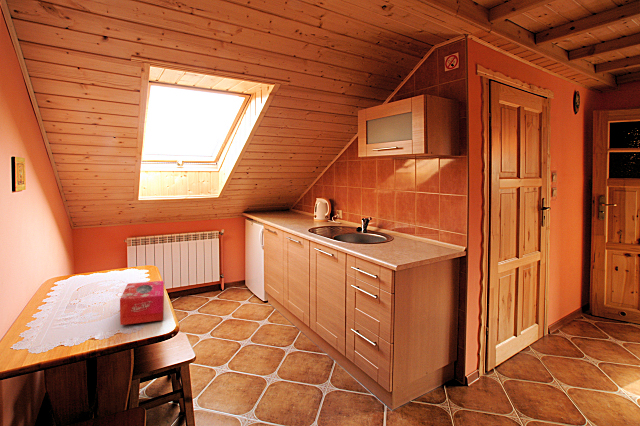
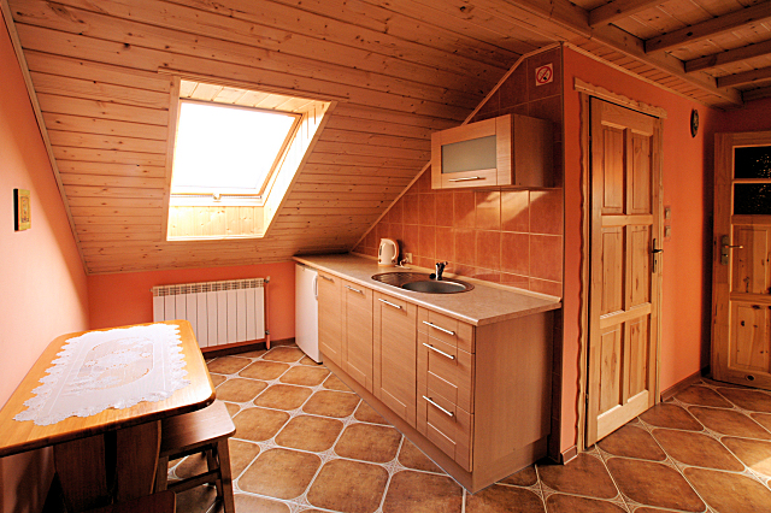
- tissue box [119,280,165,326]
